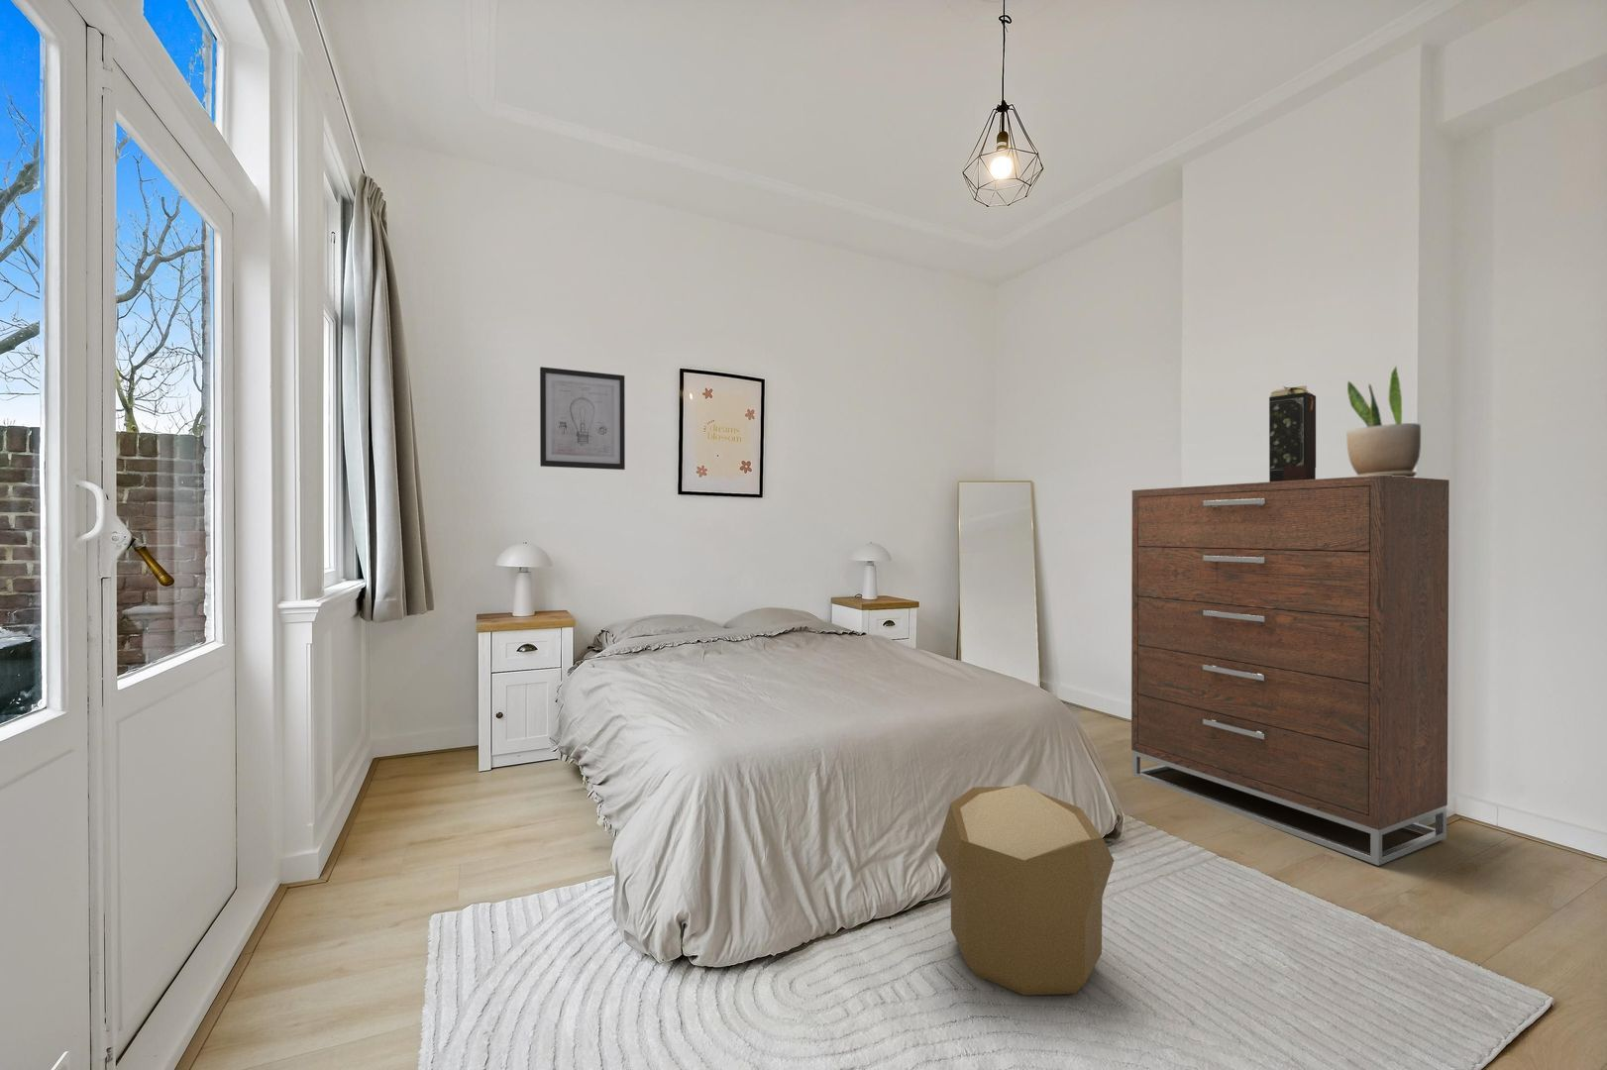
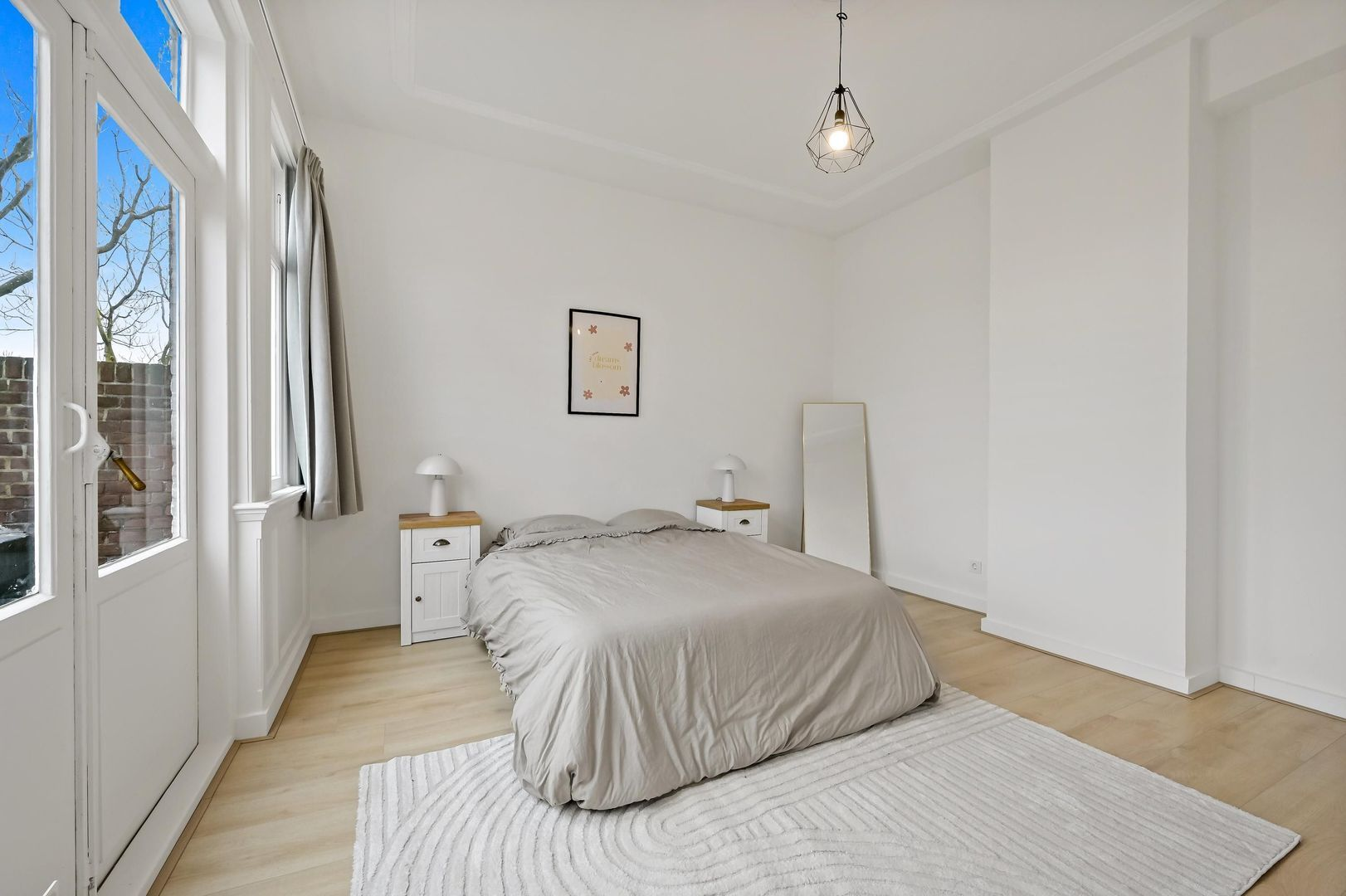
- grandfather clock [1268,385,1317,481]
- potted plant [1346,364,1422,478]
- pouf [935,782,1115,997]
- dresser [1131,475,1451,867]
- wall art [538,365,626,471]
